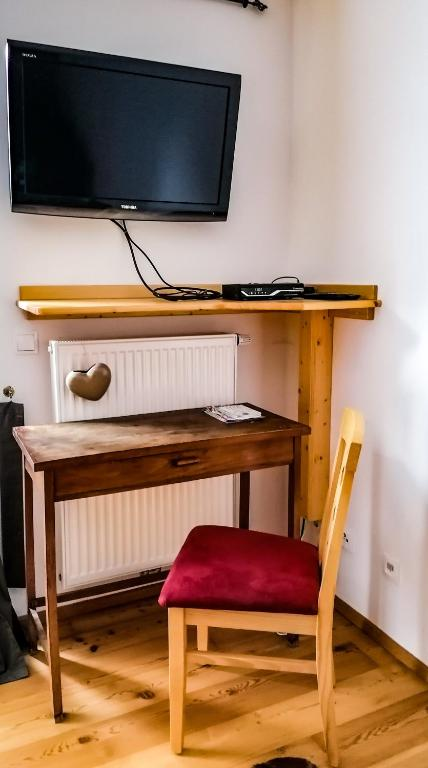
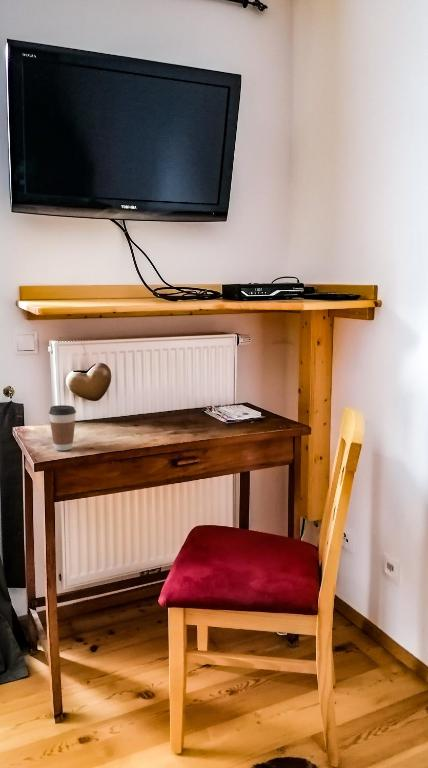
+ coffee cup [48,404,77,451]
